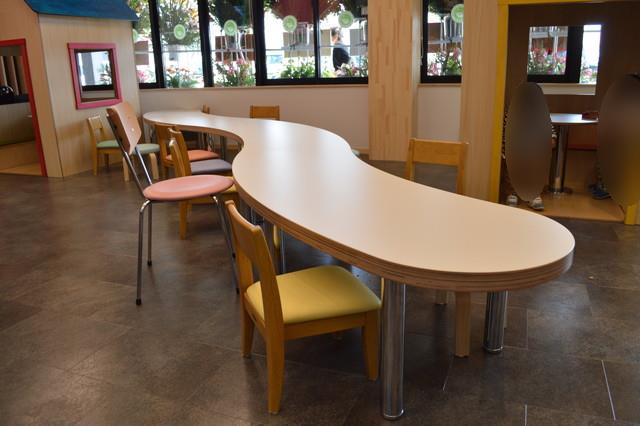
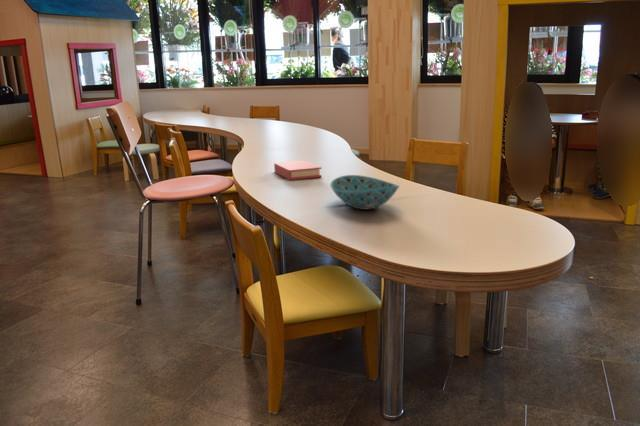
+ book [273,160,323,181]
+ bowl [329,174,400,211]
